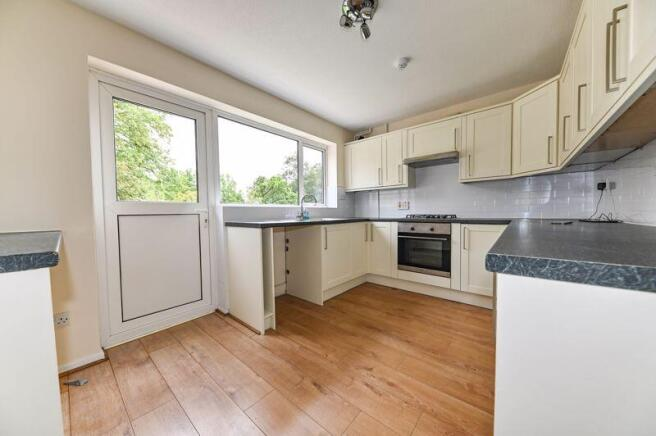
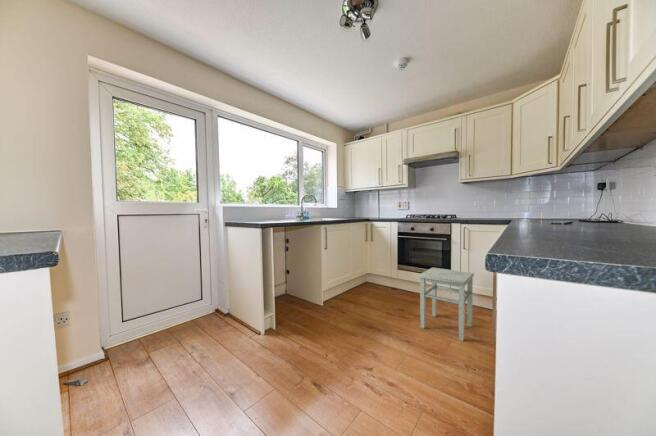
+ stool [418,266,475,342]
